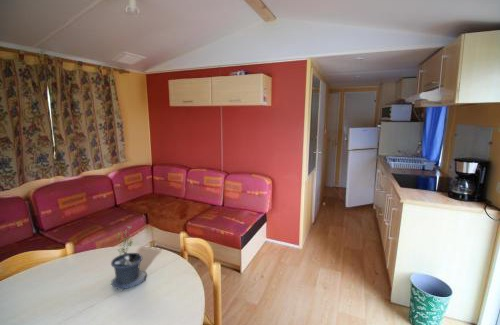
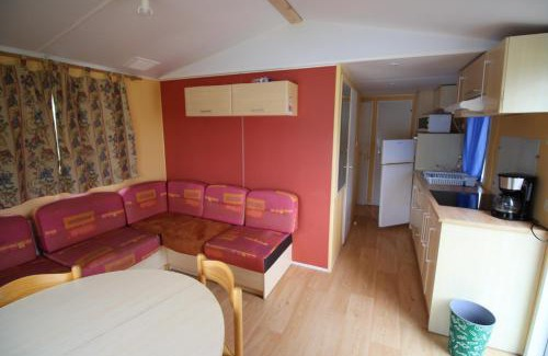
- potted plant [110,225,151,292]
